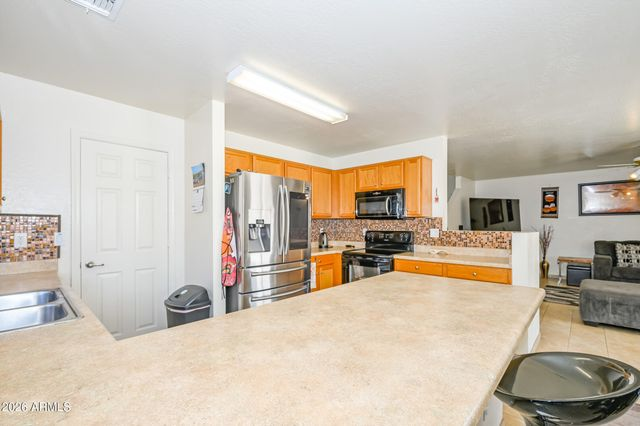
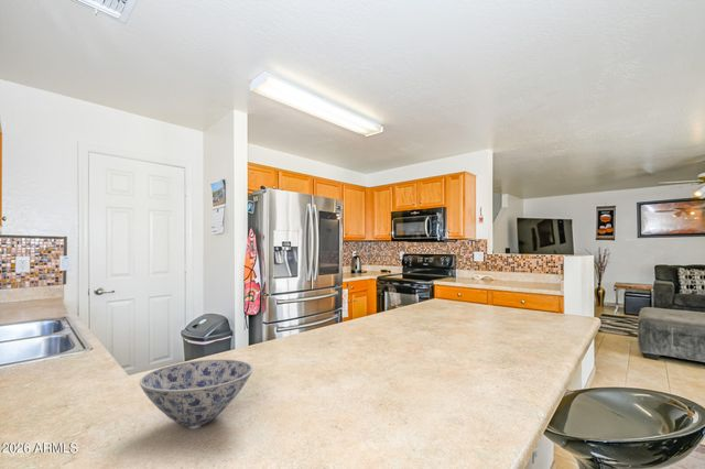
+ bowl [139,358,253,427]
